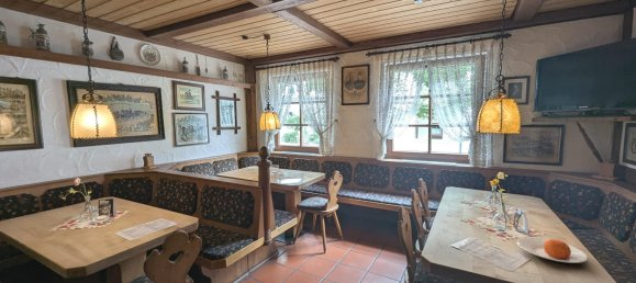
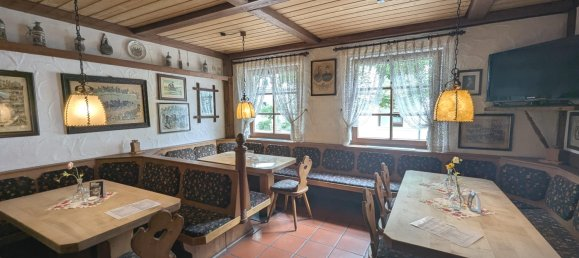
- plate [516,236,589,264]
